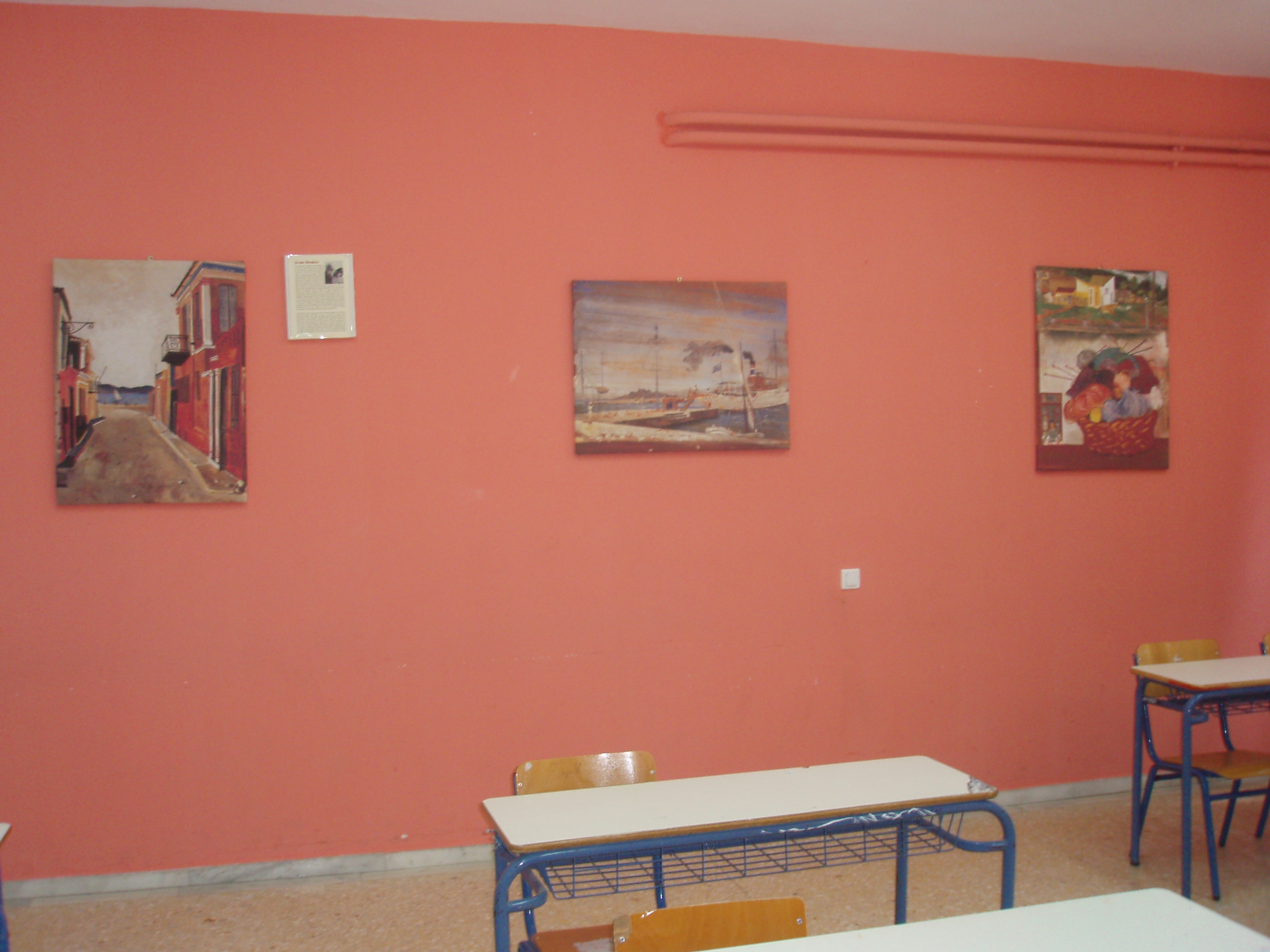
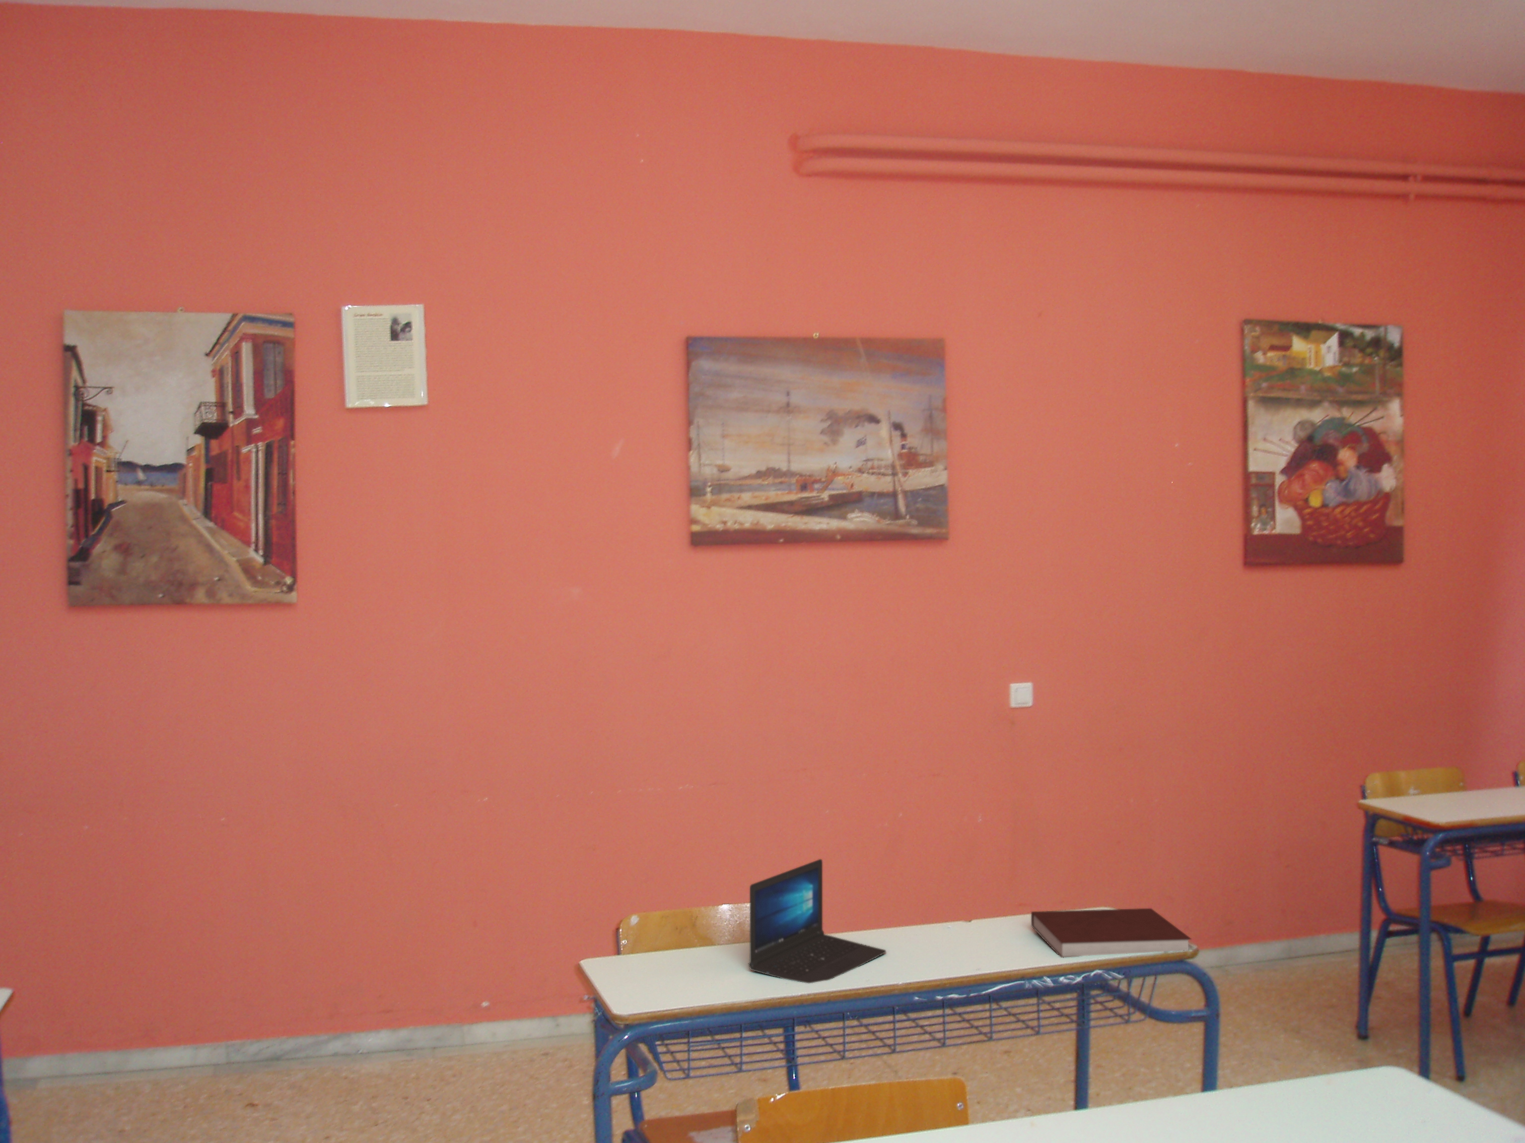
+ notebook [1030,908,1192,958]
+ laptop [748,858,886,983]
